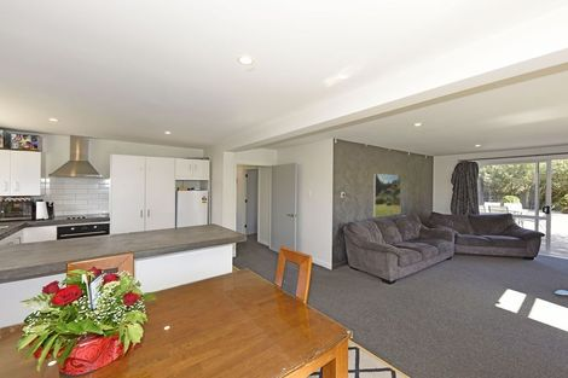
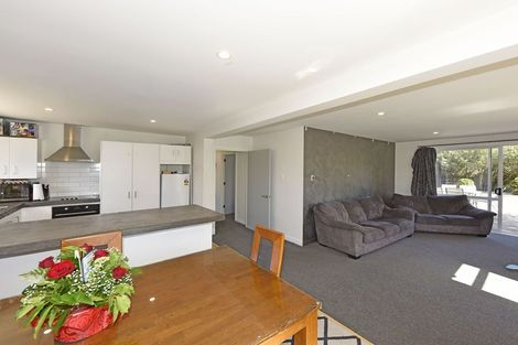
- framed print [372,173,402,219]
